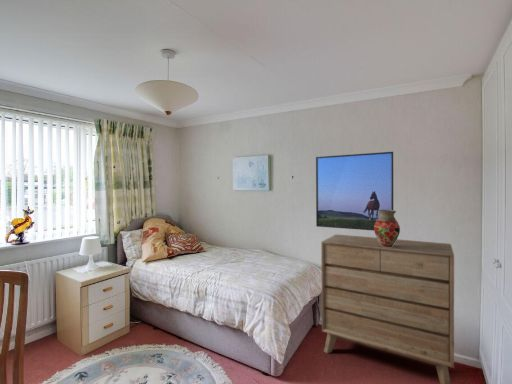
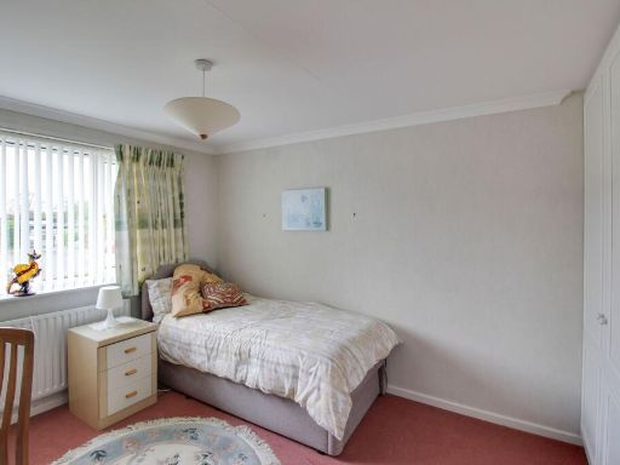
- dresser [320,233,455,384]
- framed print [315,151,394,232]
- vase [374,209,401,247]
